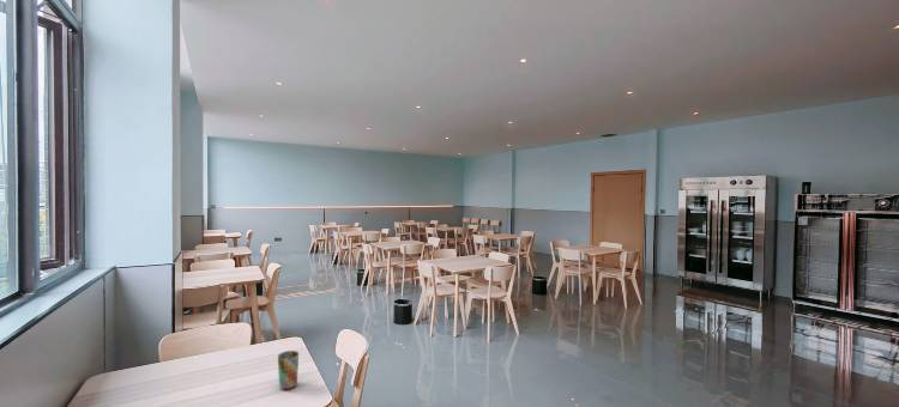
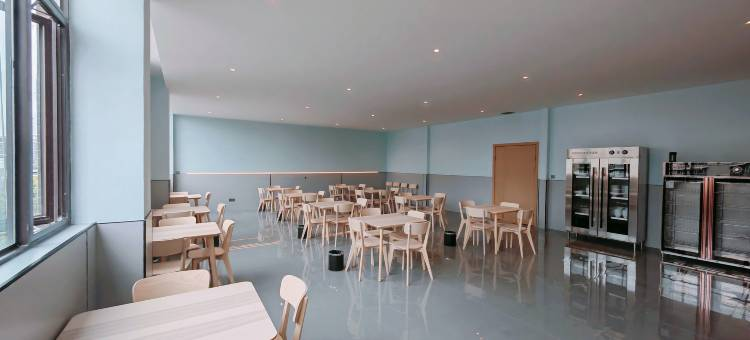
- cup [277,350,300,390]
